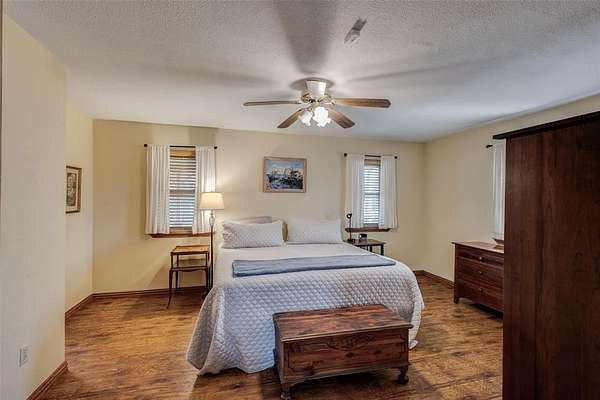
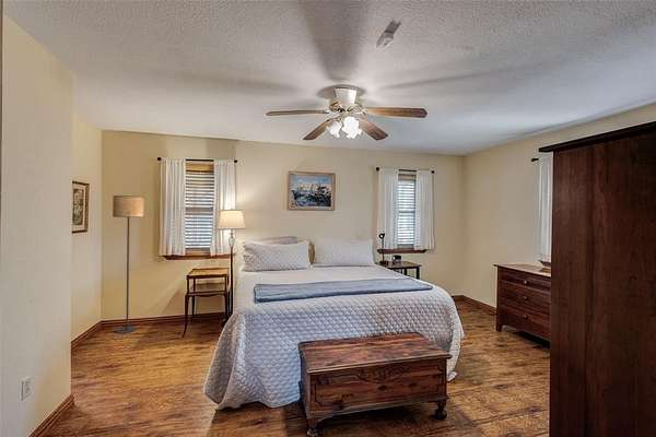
+ floor lamp [112,194,145,334]
